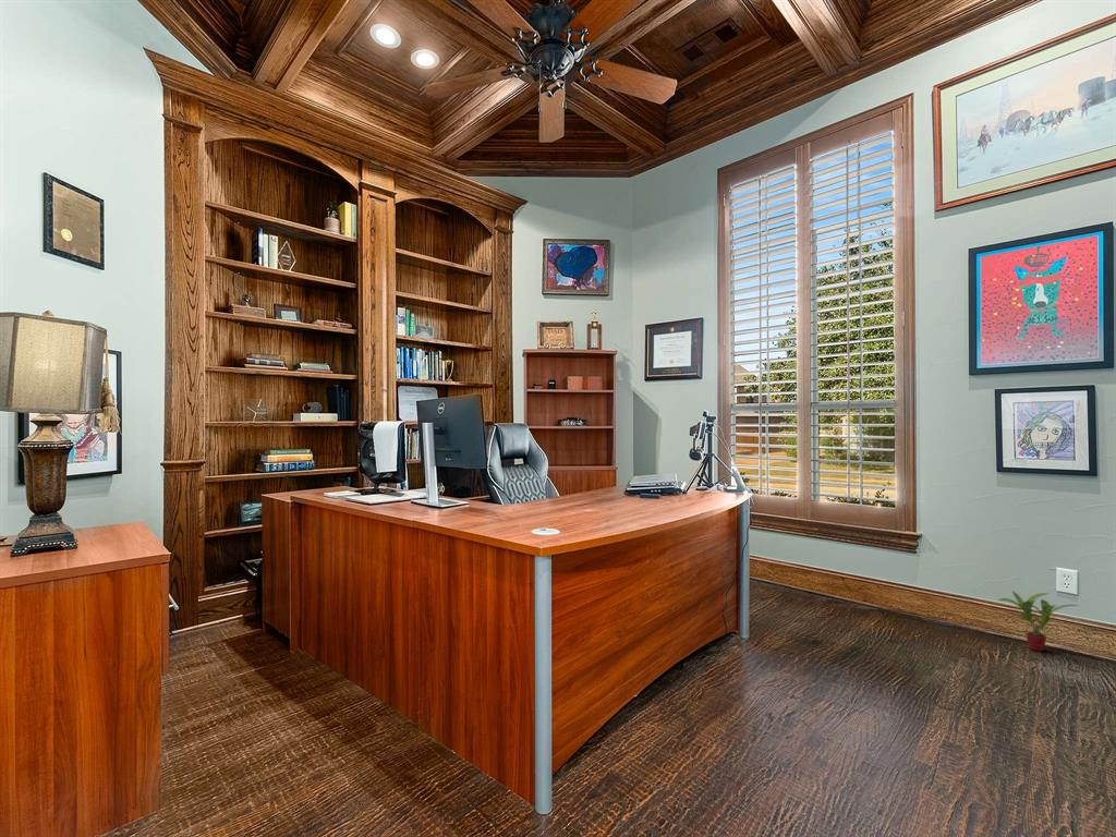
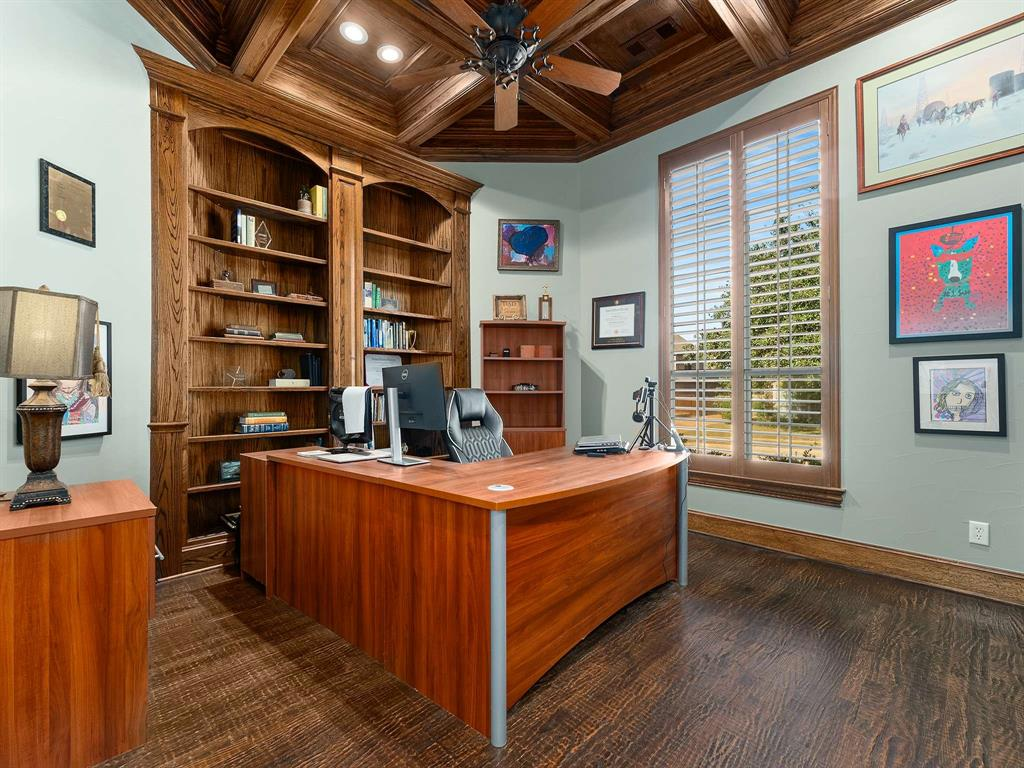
- potted plant [997,590,1079,652]
